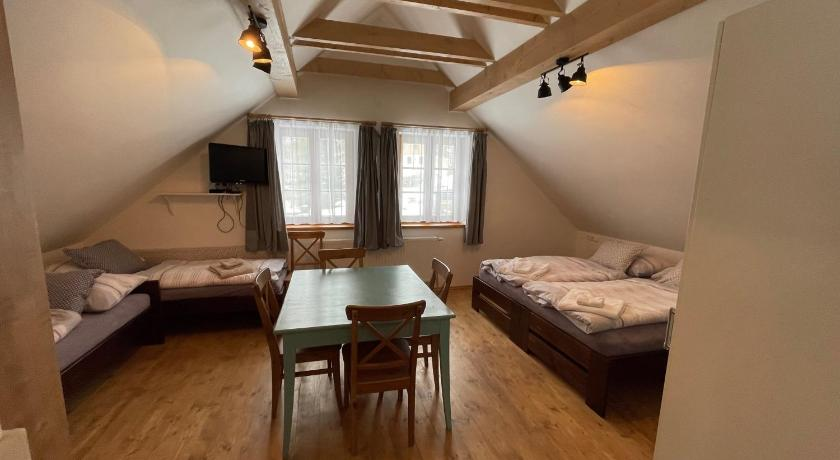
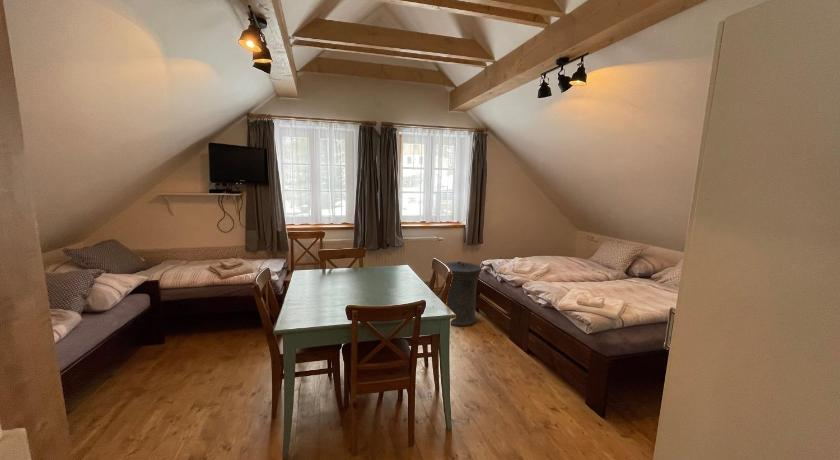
+ trash can [443,260,483,327]
